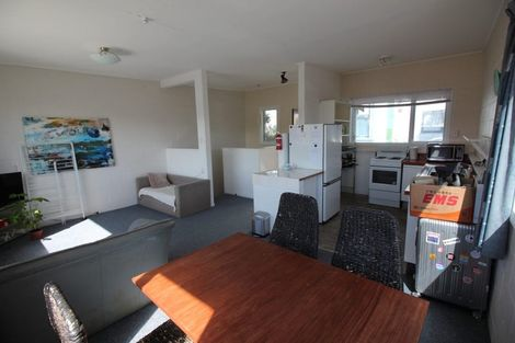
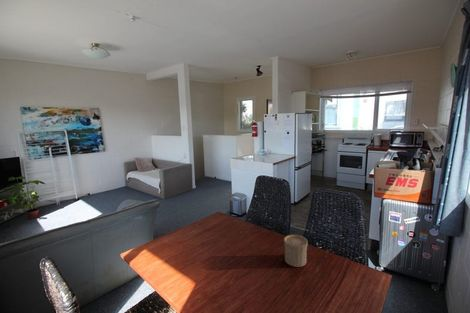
+ cup [283,234,309,268]
